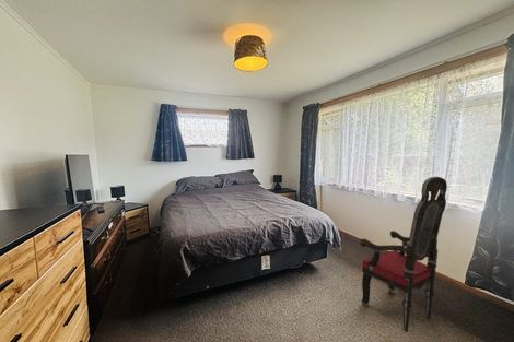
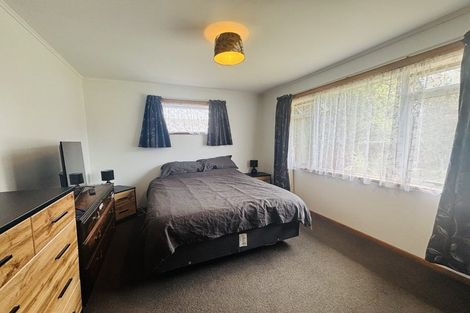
- armchair [359,176,448,333]
